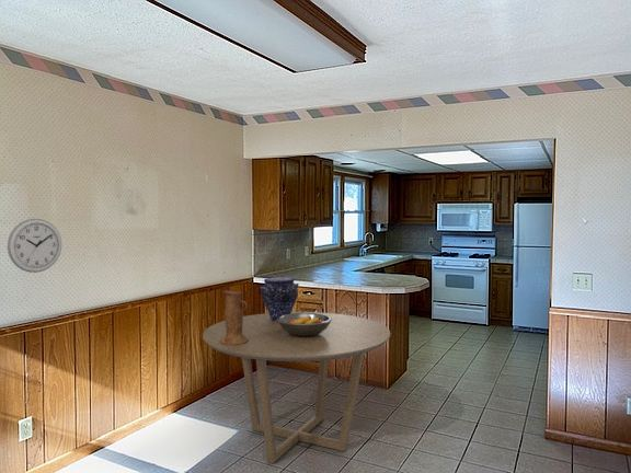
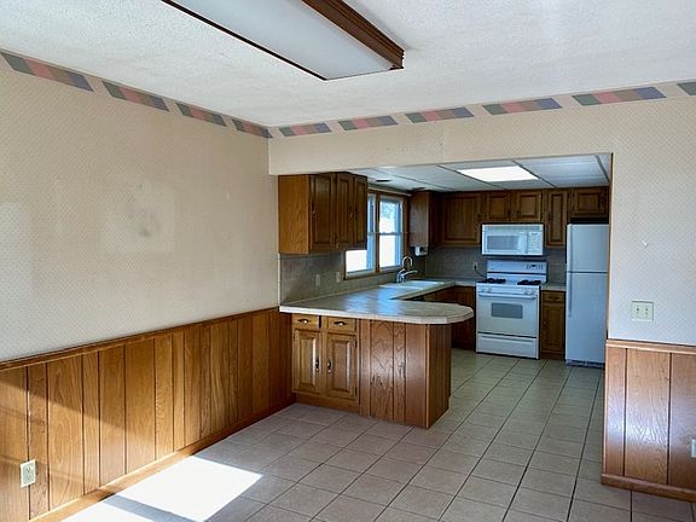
- fruit bowl [277,313,332,336]
- ceramic pitcher [220,290,249,345]
- wall clock [7,218,62,274]
- dining table [202,311,391,464]
- vase [259,276,300,322]
